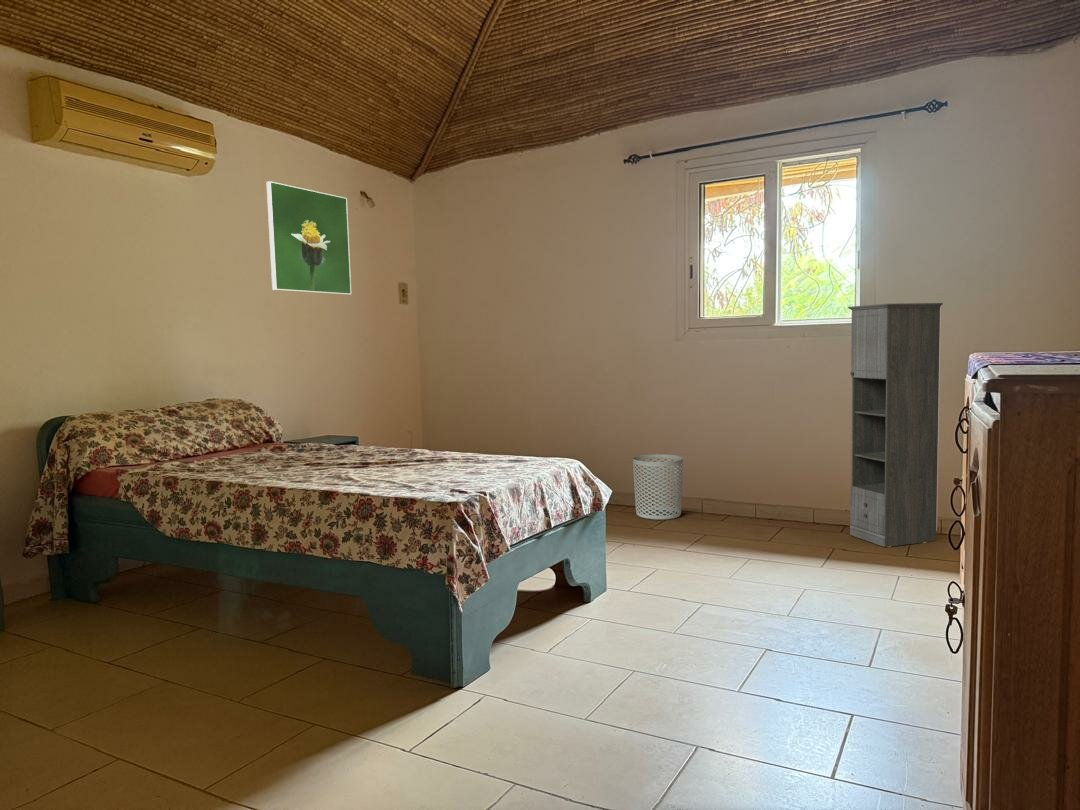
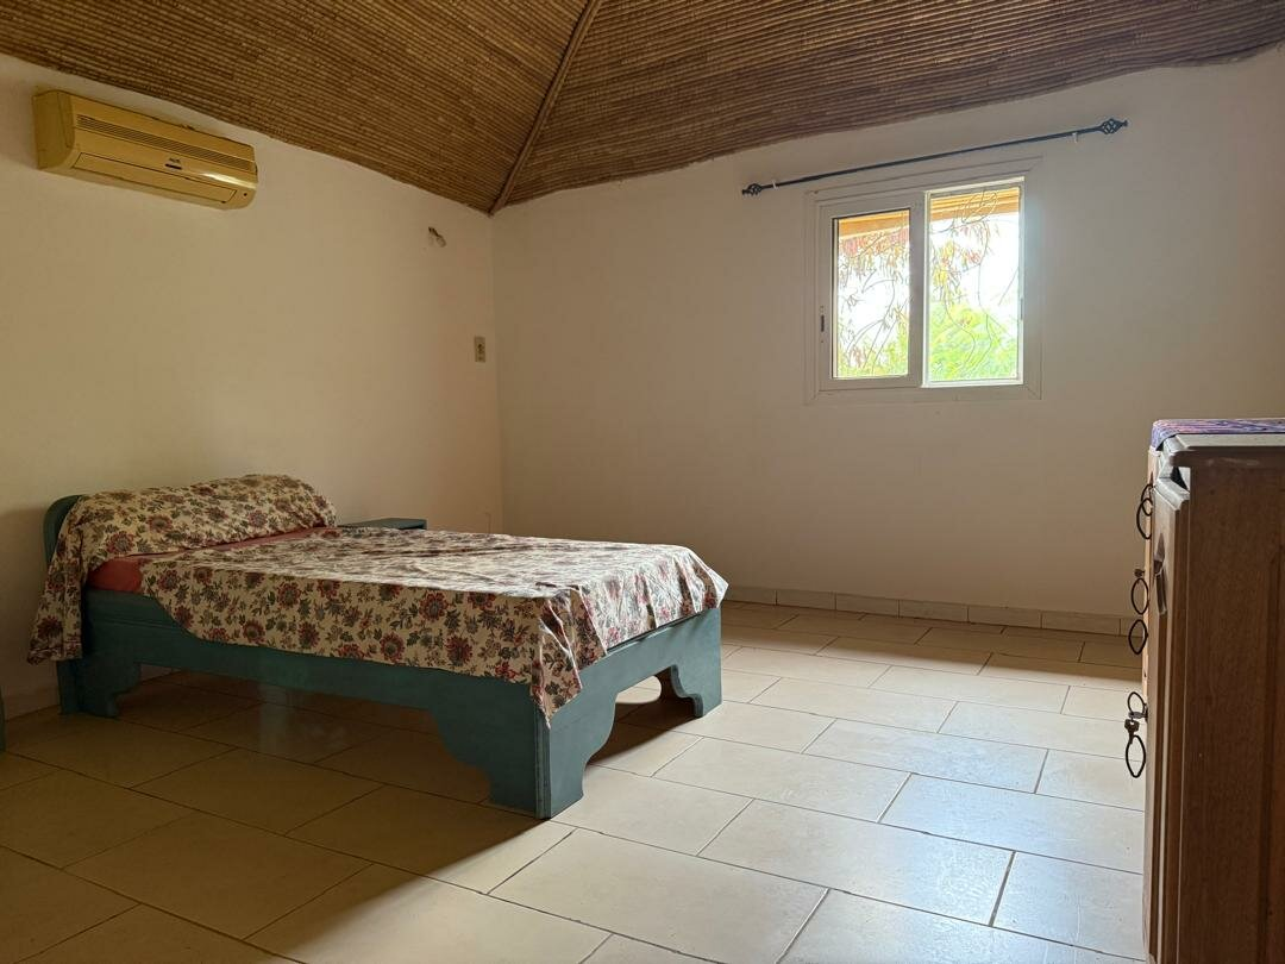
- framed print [266,180,352,296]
- storage cabinet [847,302,944,548]
- waste bin [632,454,684,521]
